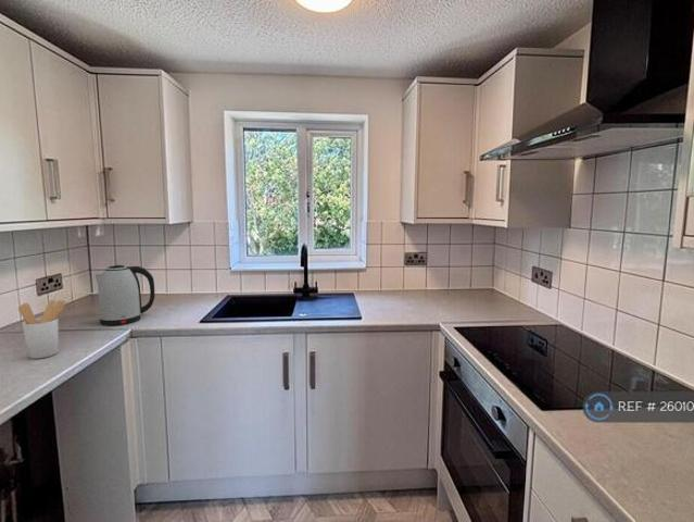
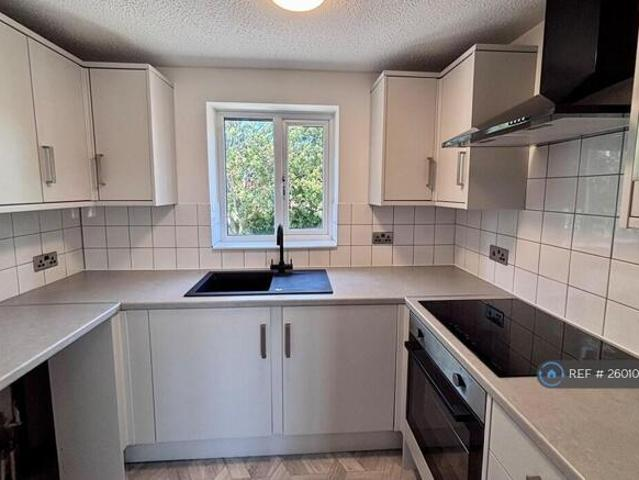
- kettle [94,264,155,326]
- utensil holder [17,299,67,360]
